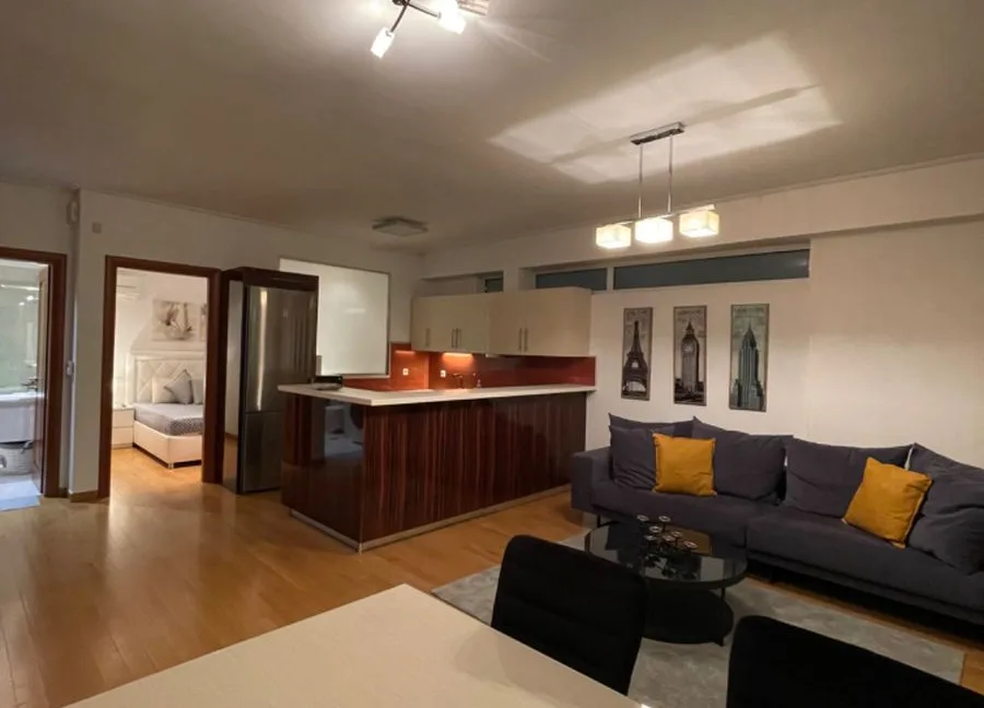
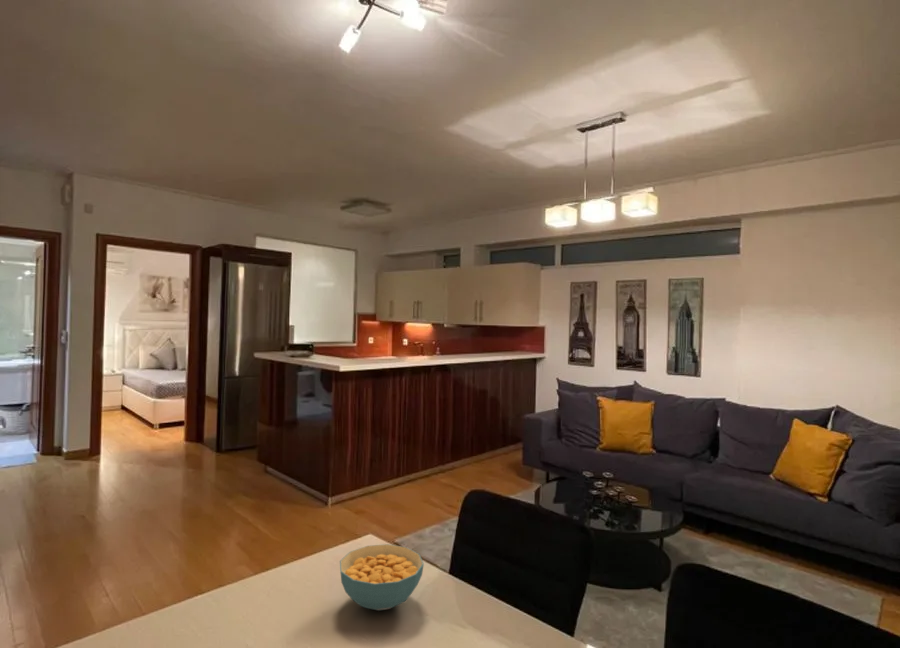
+ cereal bowl [339,543,425,612]
